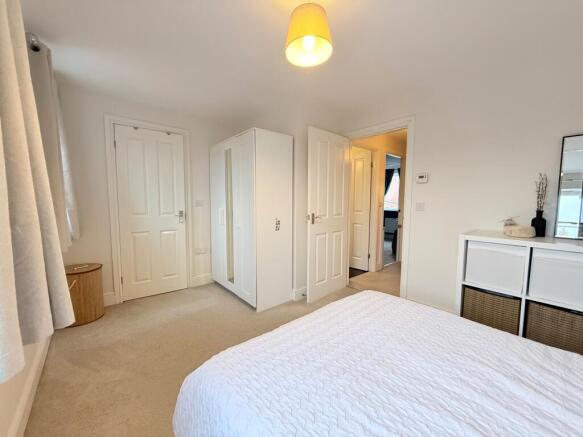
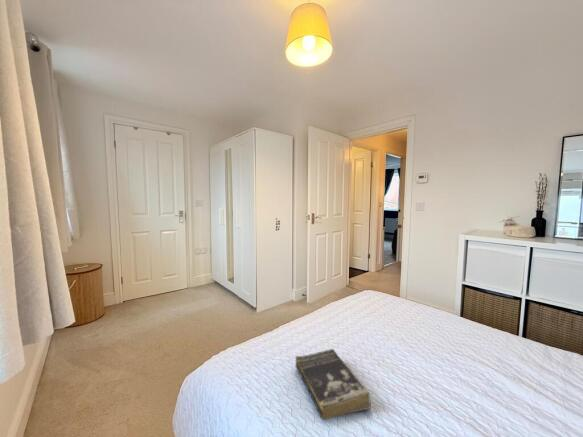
+ book [294,348,372,421]
